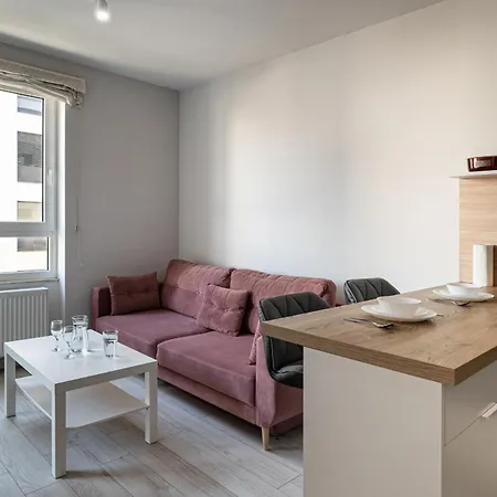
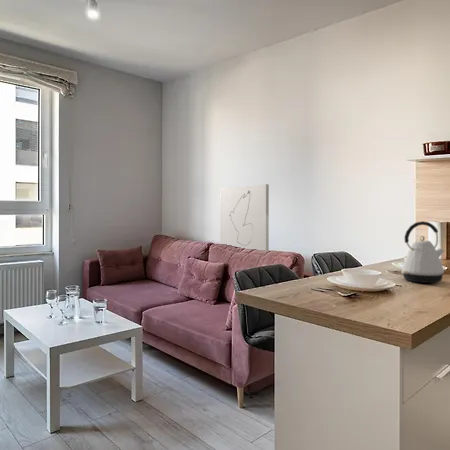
+ kettle [400,220,446,284]
+ wall art [219,183,270,252]
